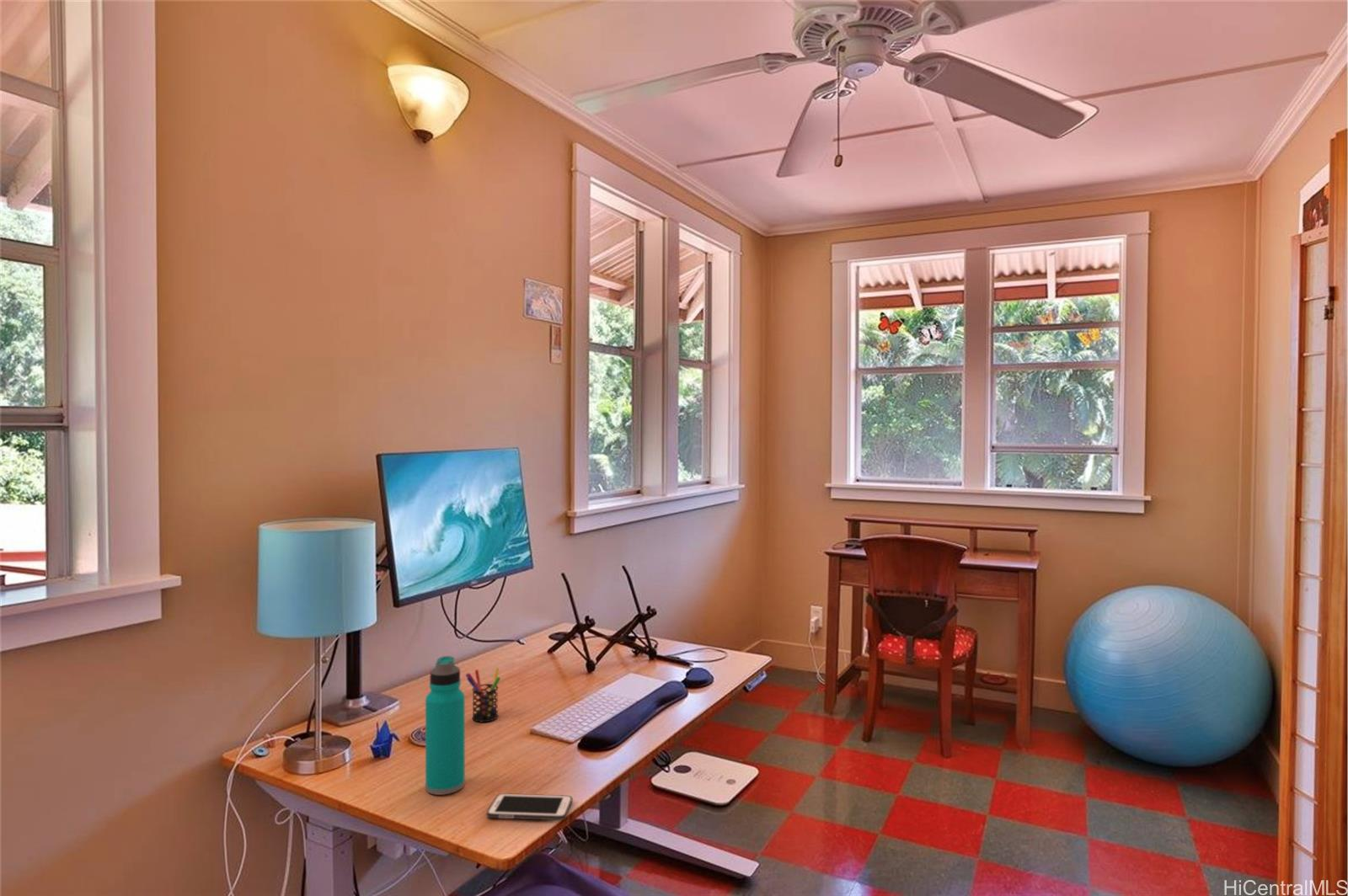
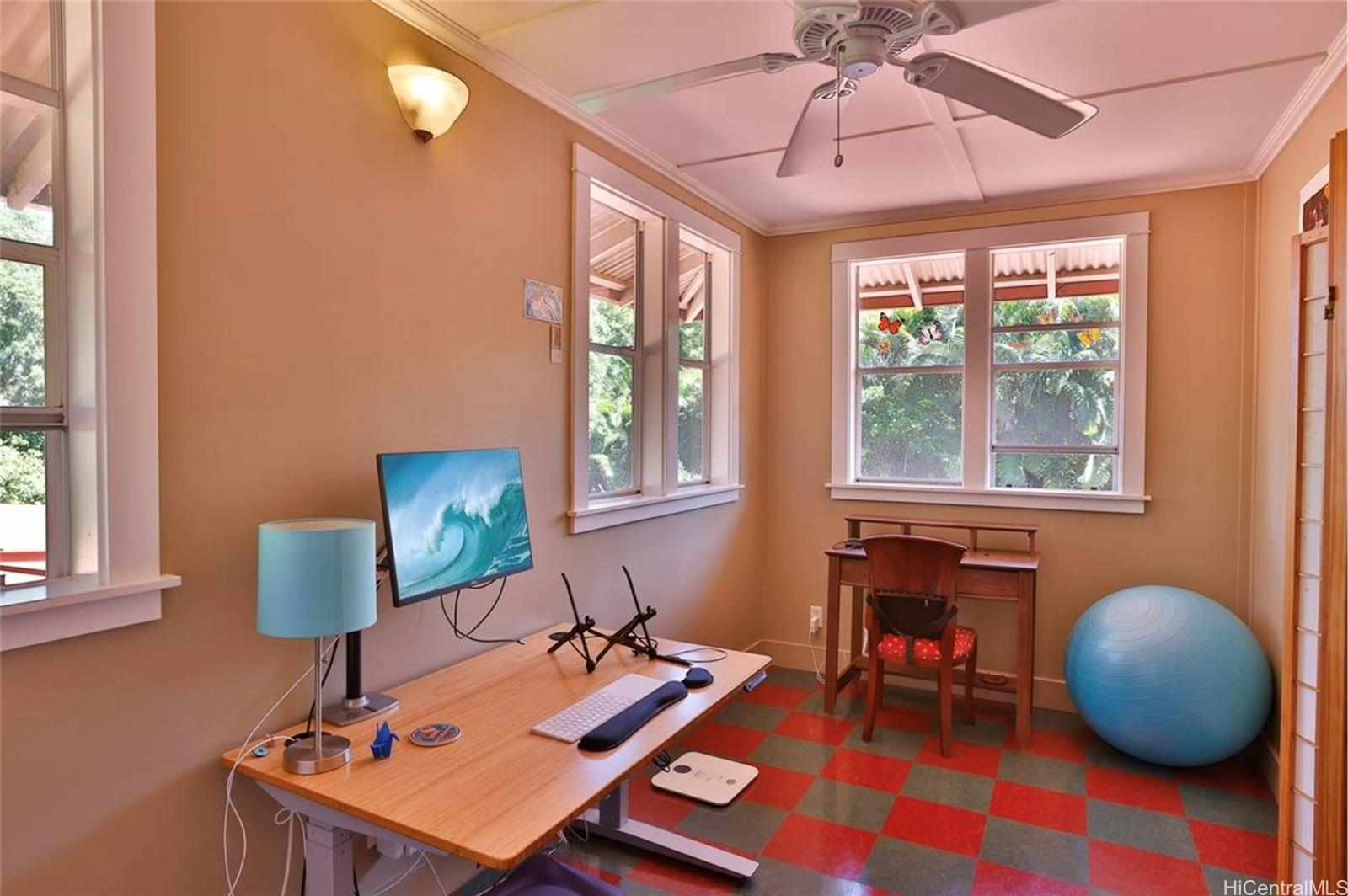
- water bottle [425,655,466,796]
- pen holder [464,667,501,723]
- cell phone [486,792,573,821]
